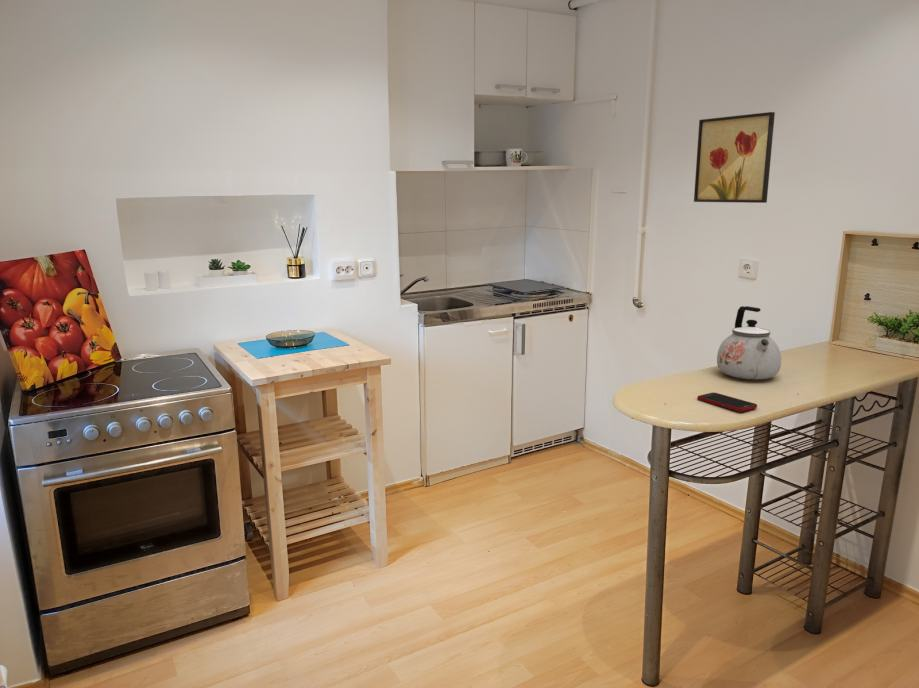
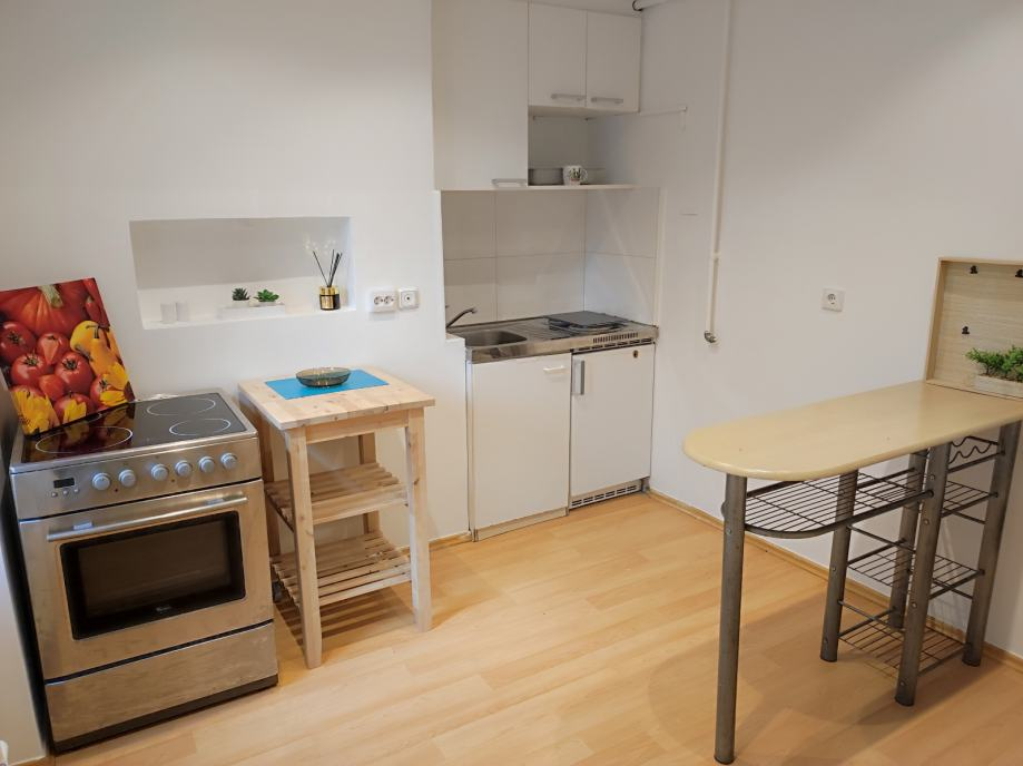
- wall art [693,111,776,204]
- cell phone [696,392,758,413]
- kettle [716,305,782,380]
